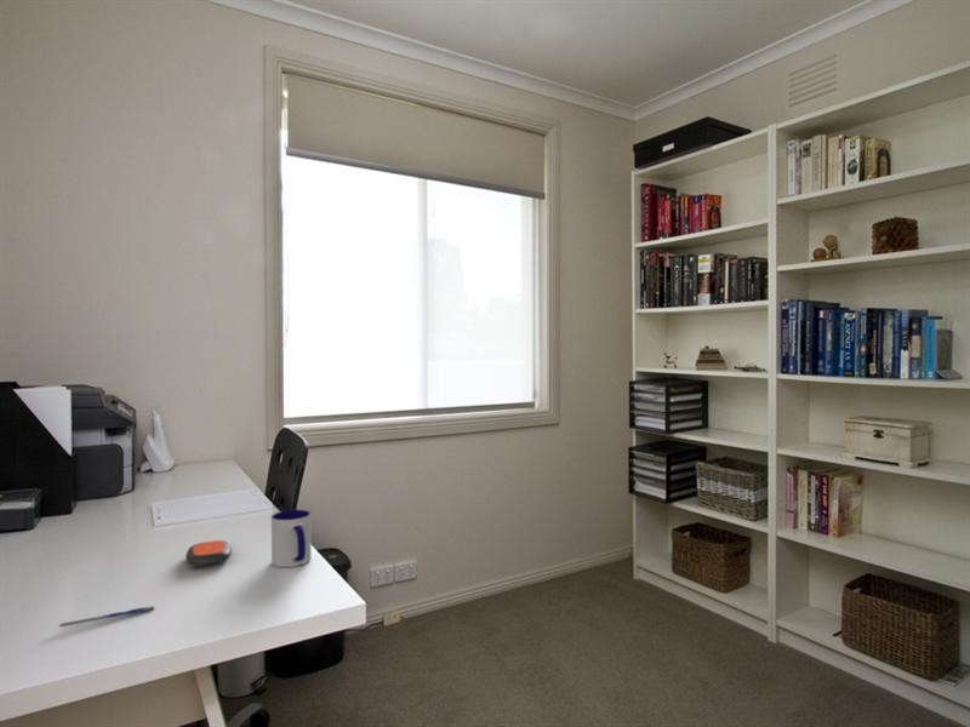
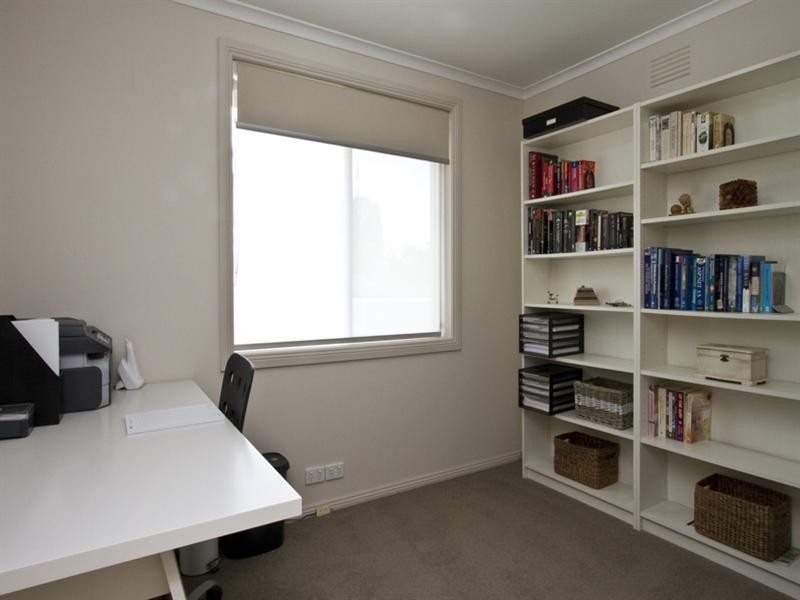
- remote control [184,539,233,568]
- pen [58,605,155,629]
- mug [270,509,313,568]
